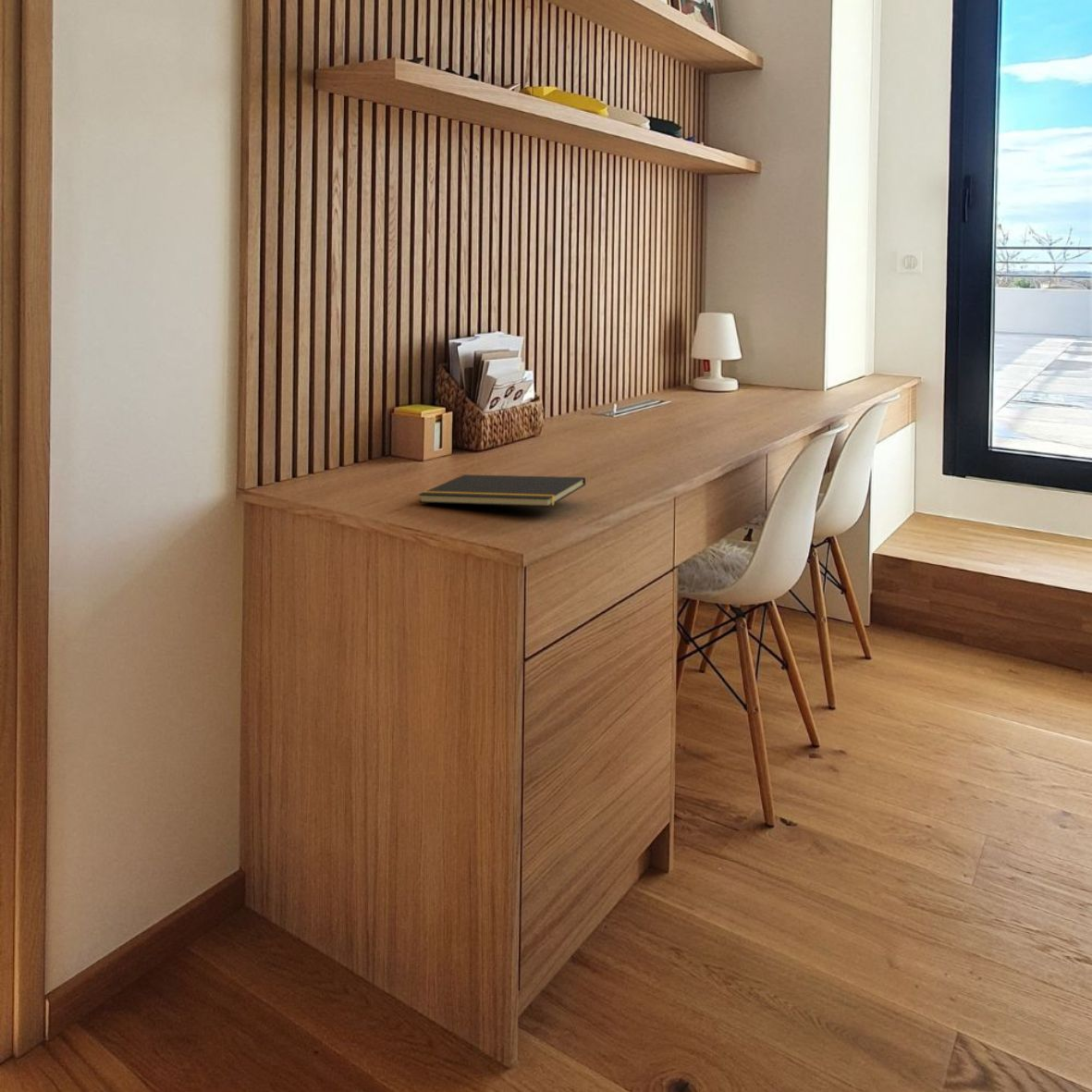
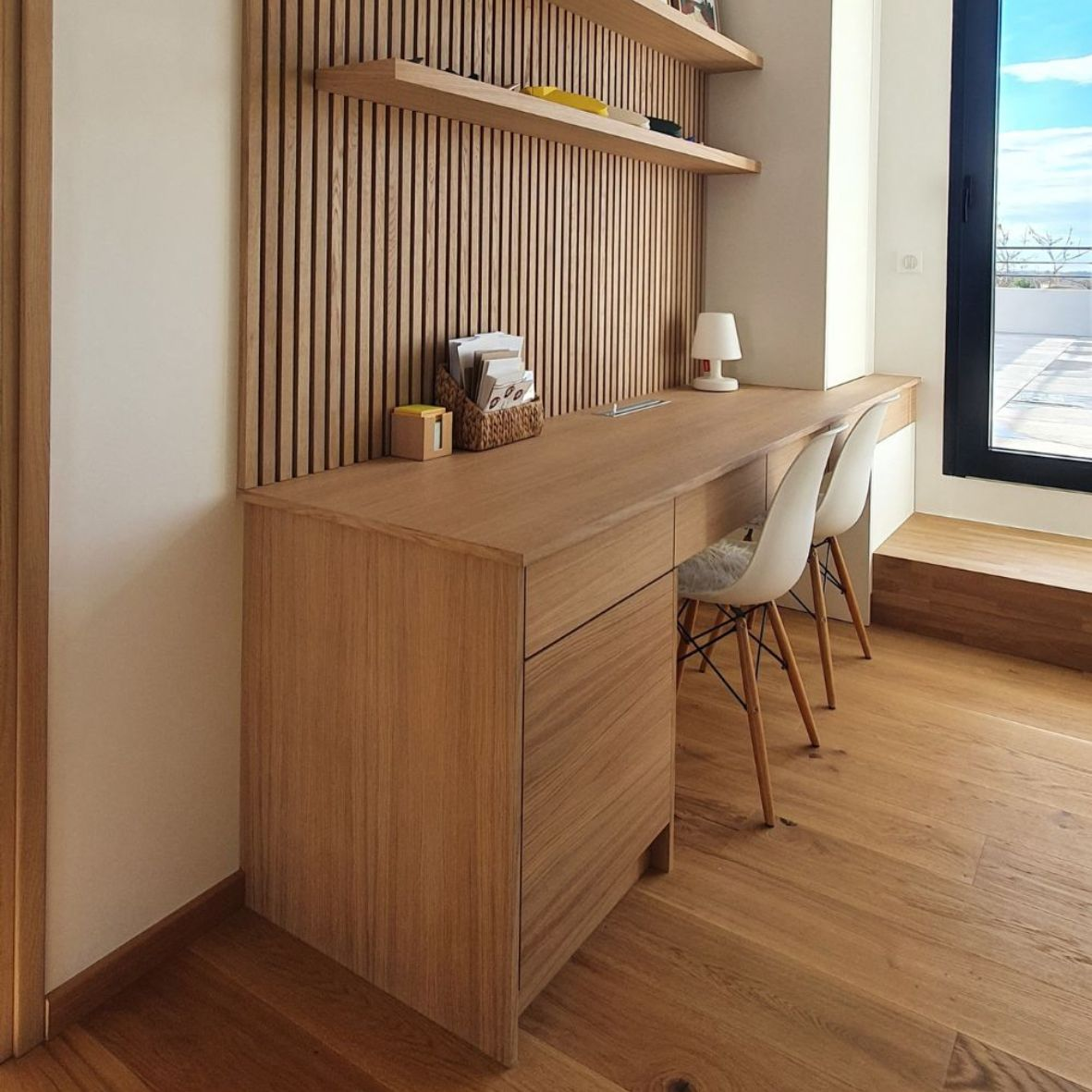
- notepad [418,473,586,508]
